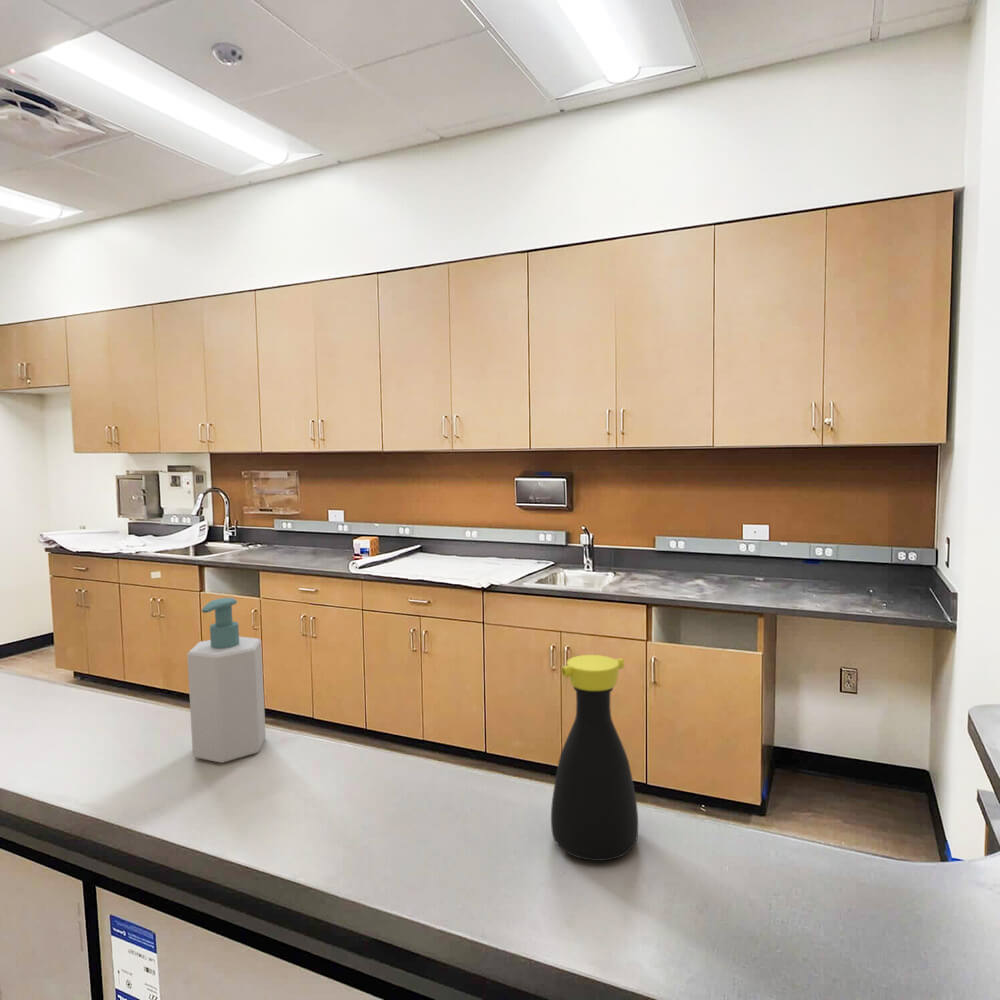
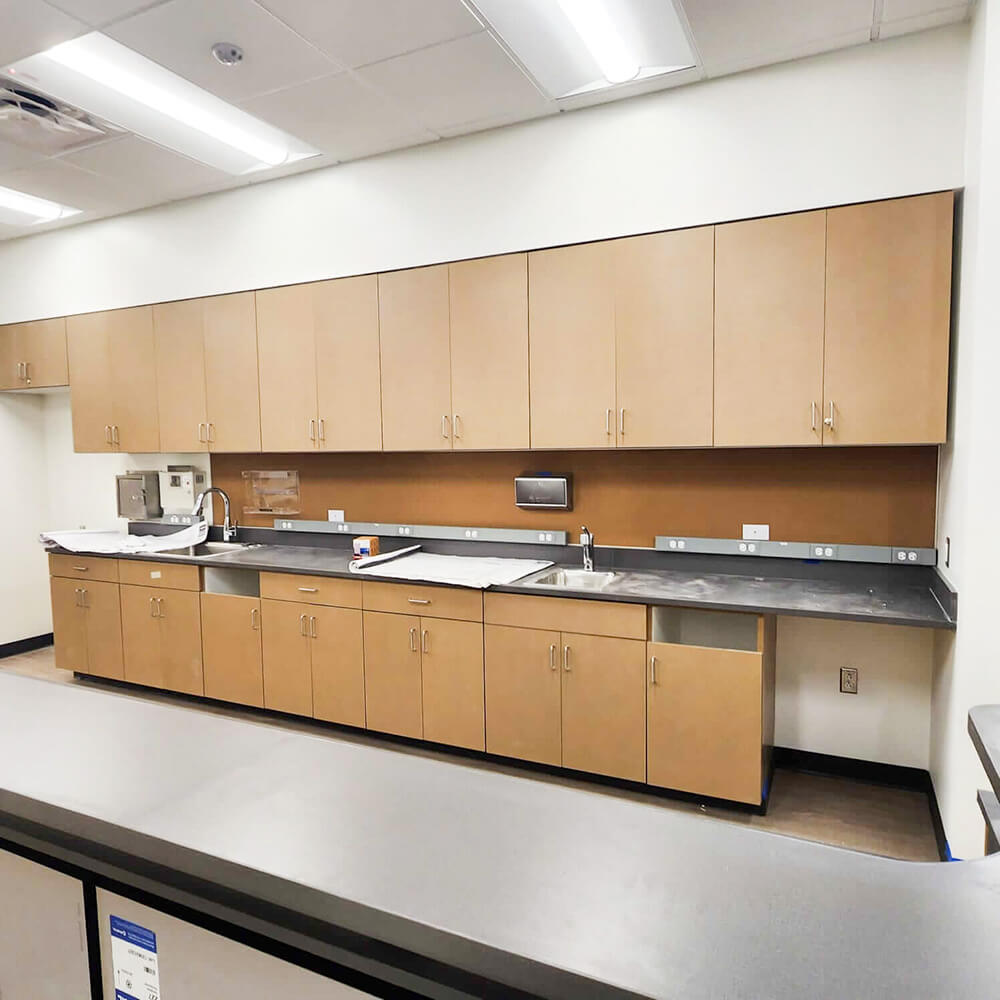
- soap bottle [186,597,267,764]
- bottle [550,654,639,862]
